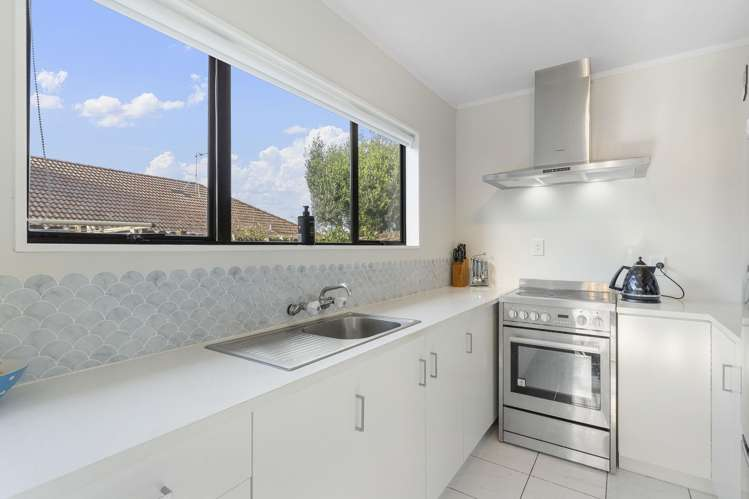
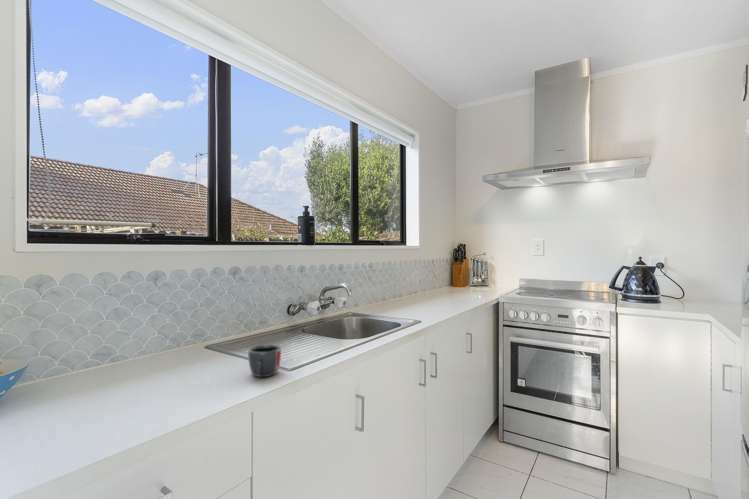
+ mug [247,343,282,378]
